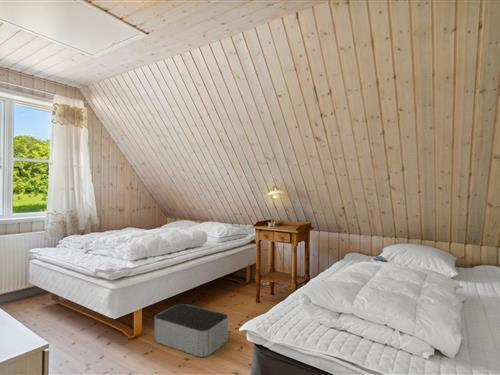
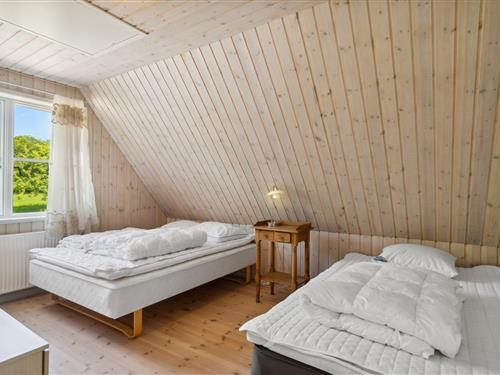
- storage bin [153,303,229,358]
